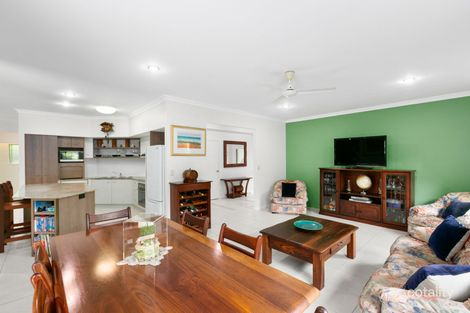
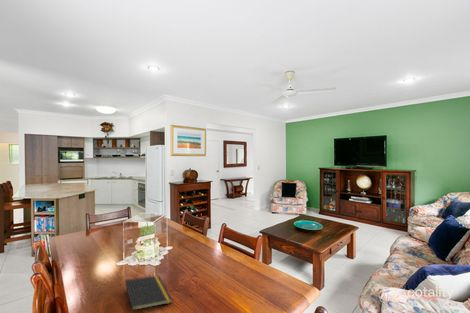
+ notepad [124,275,173,313]
